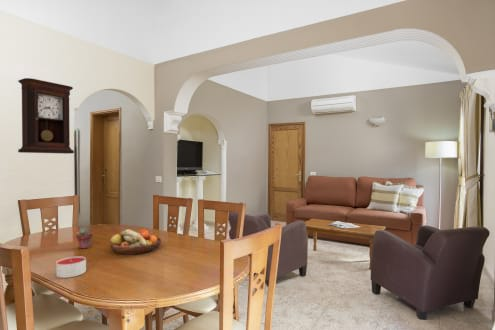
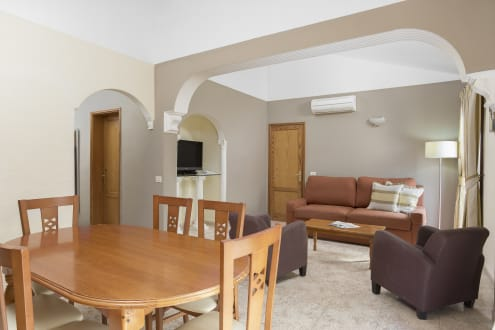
- candle [55,255,87,279]
- potted succulent [75,227,94,249]
- pendulum clock [17,77,75,155]
- fruit bowl [109,228,162,255]
